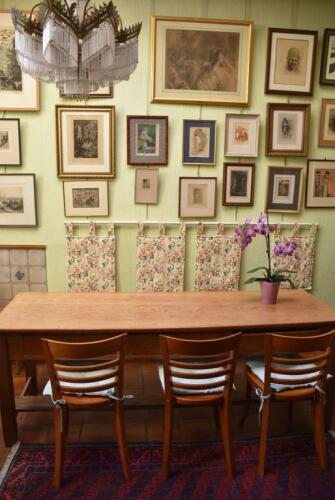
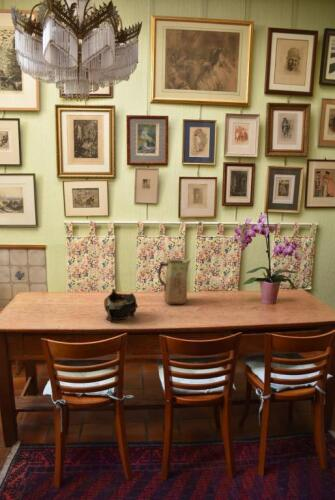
+ vase [157,258,192,305]
+ decorative bowl [103,288,139,322]
